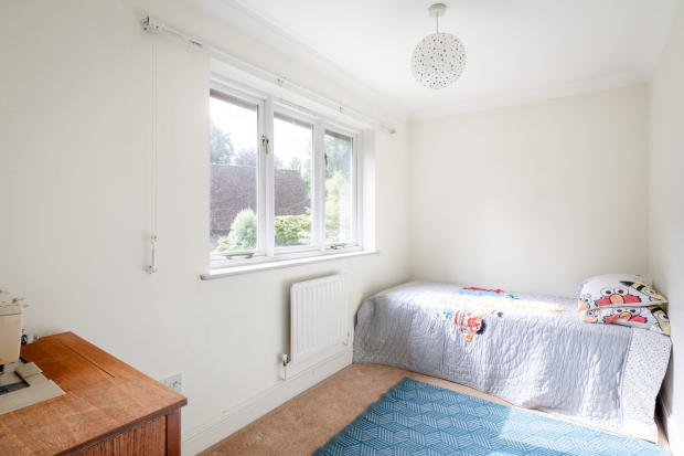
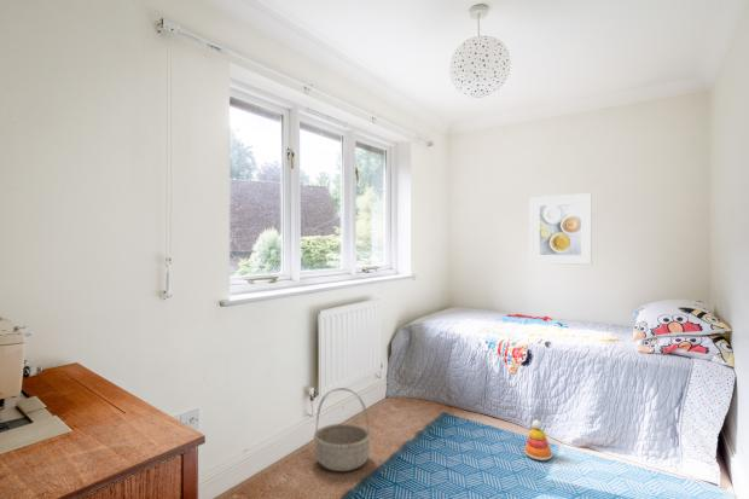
+ stacking toy [523,418,553,462]
+ basket [313,387,372,472]
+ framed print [529,192,593,266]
